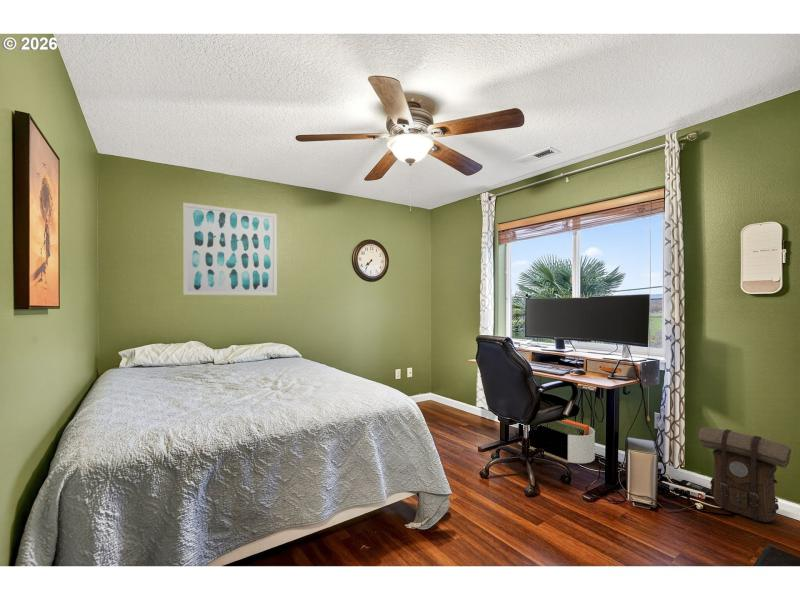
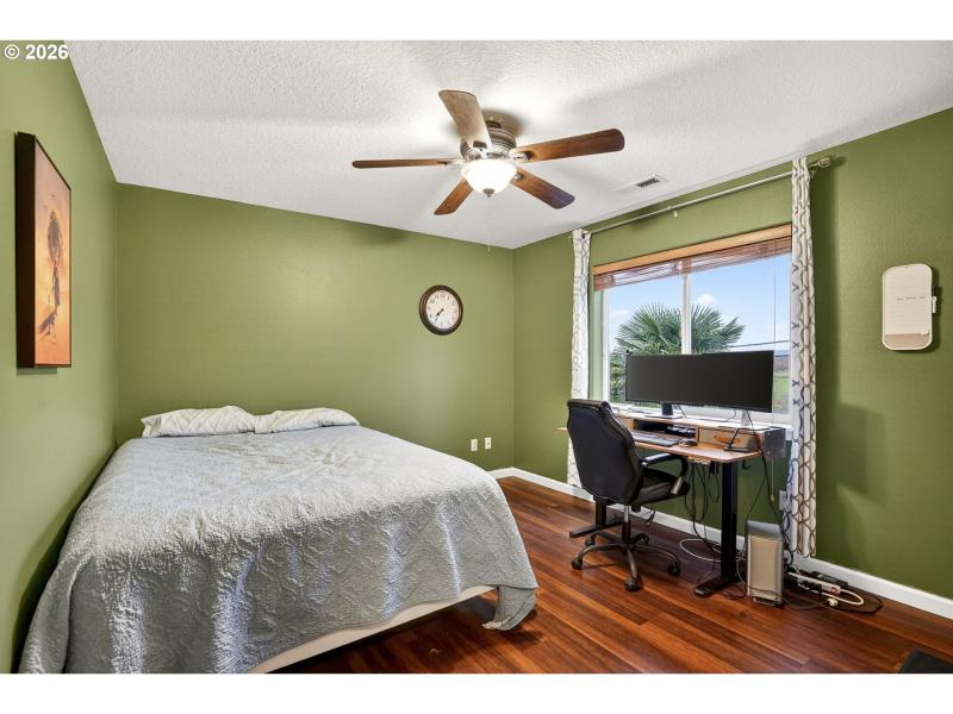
- backpack [698,426,792,523]
- storage bin [517,418,596,464]
- wall art [182,202,278,296]
